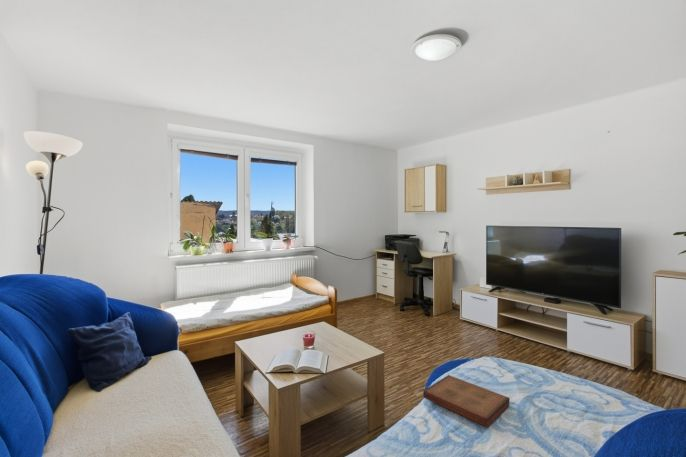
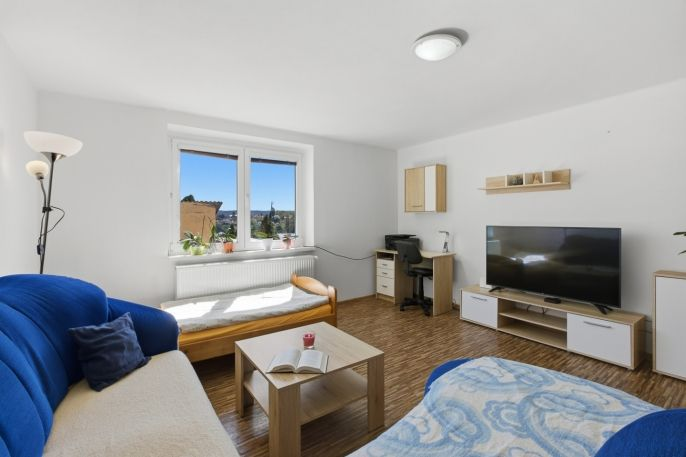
- book [422,374,510,428]
